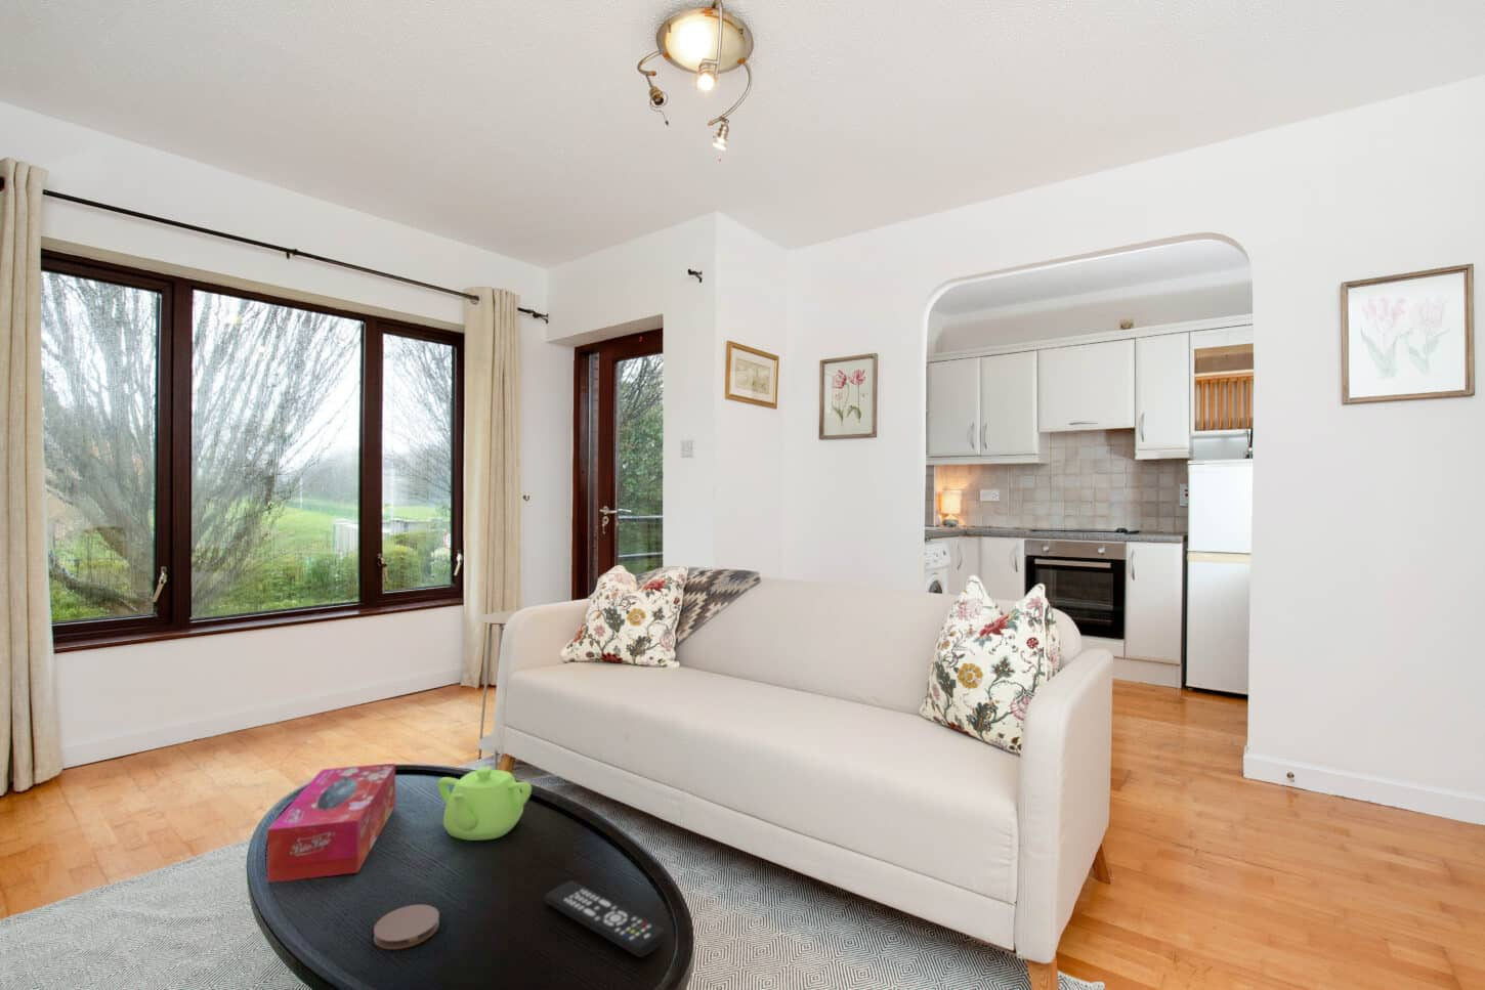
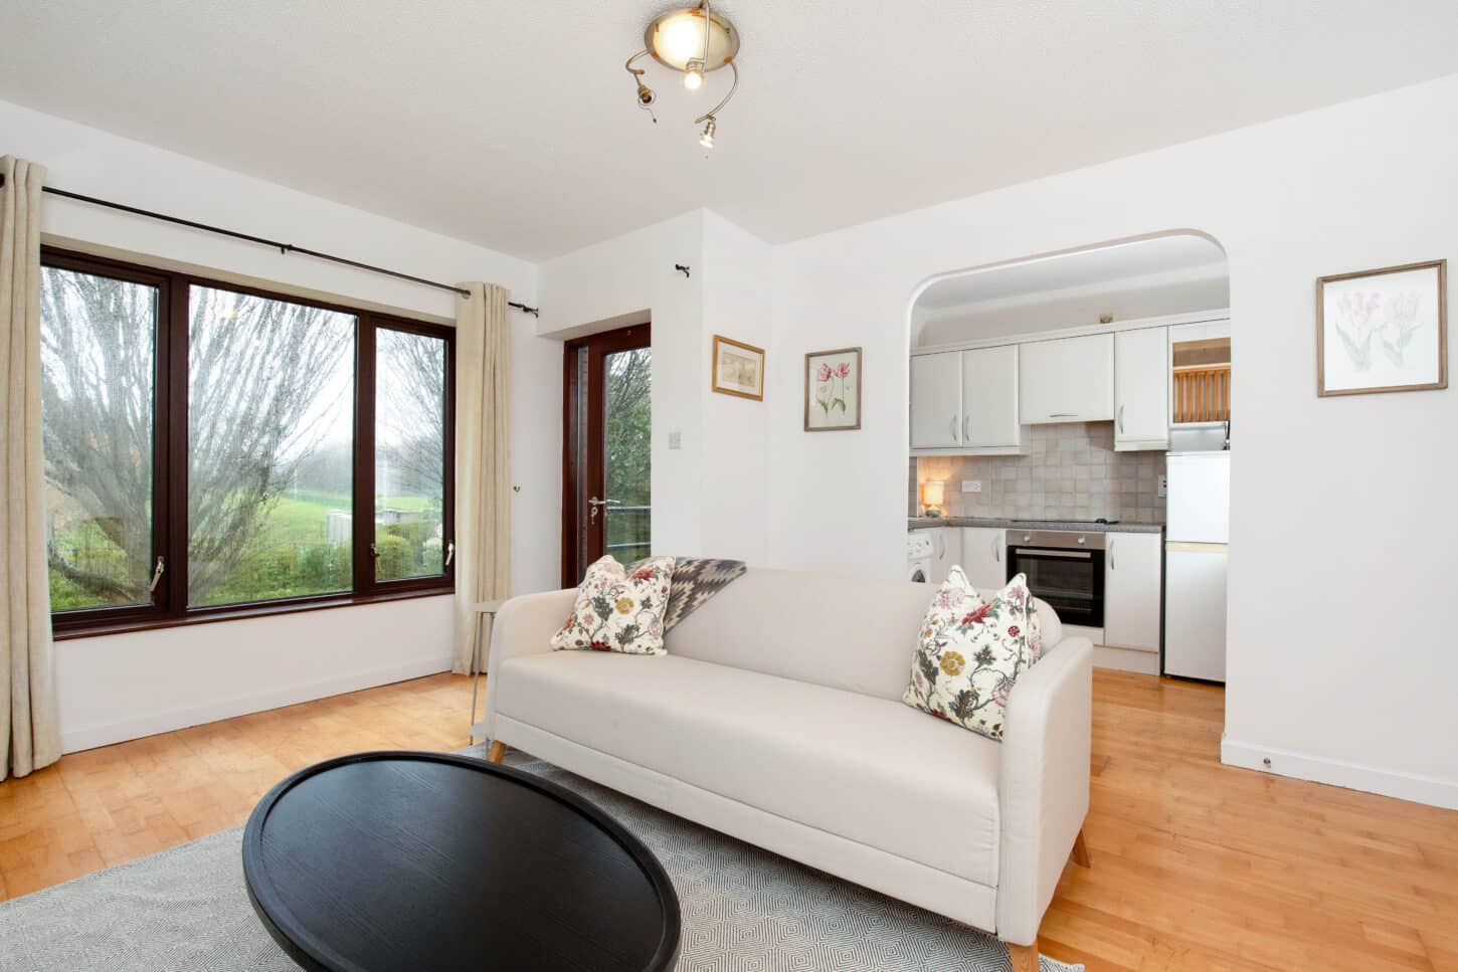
- coaster [372,904,441,950]
- teapot [436,766,533,842]
- remote control [544,881,666,958]
- tissue box [266,762,397,884]
